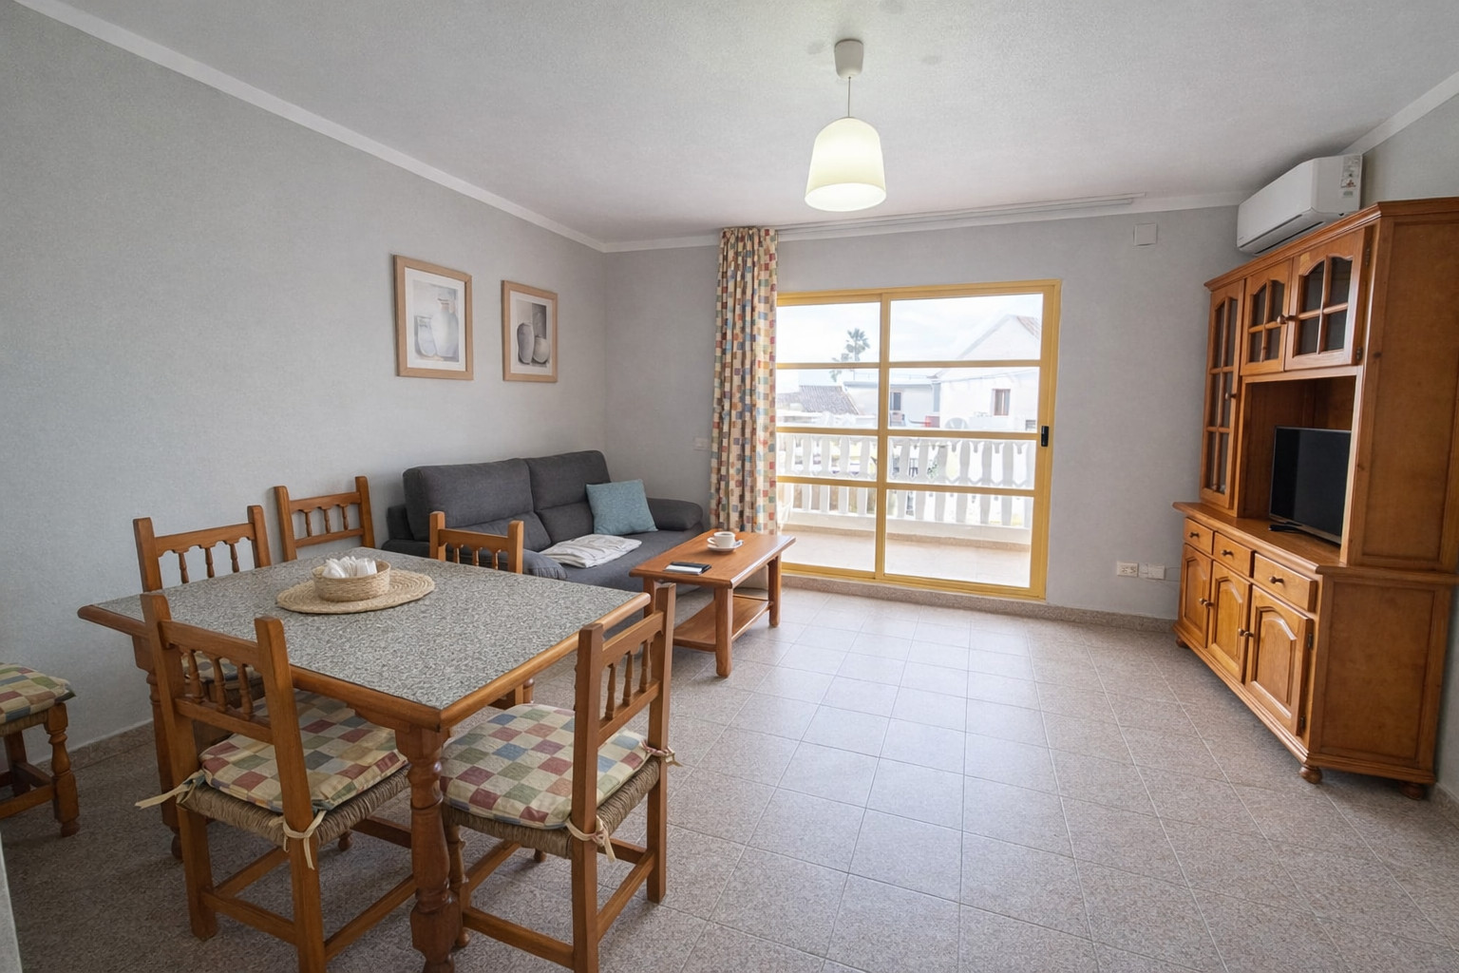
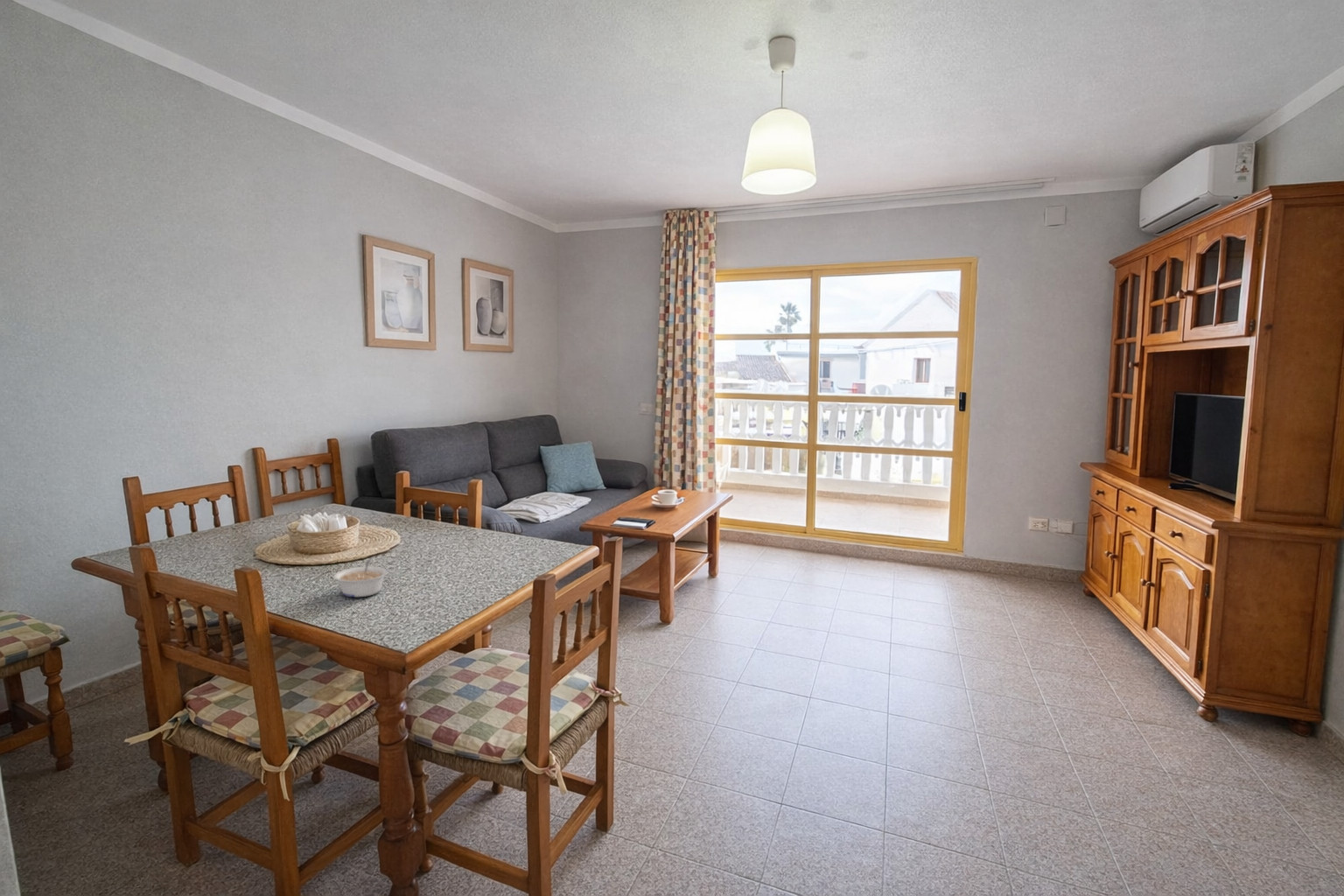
+ legume [332,559,388,598]
